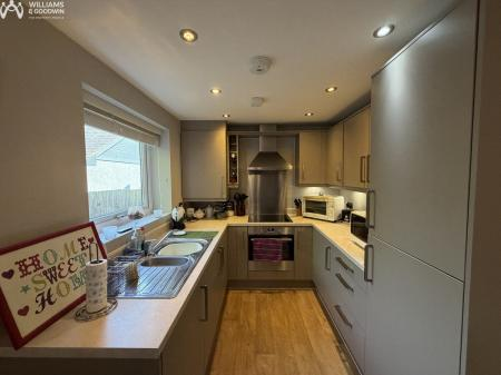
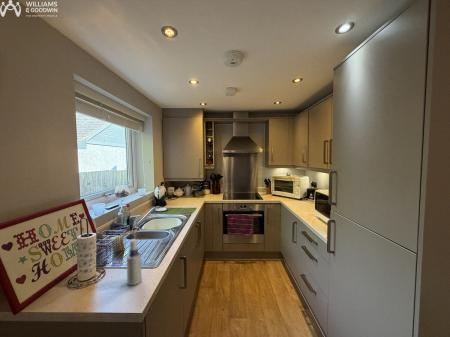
+ spray bottle [125,238,143,286]
